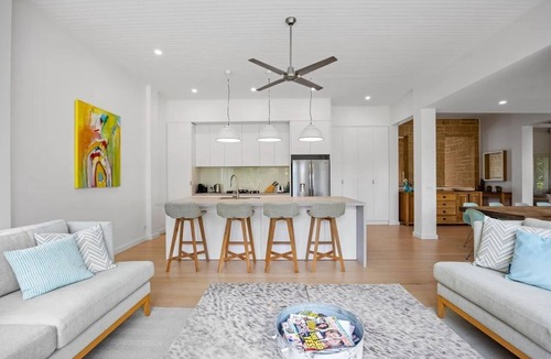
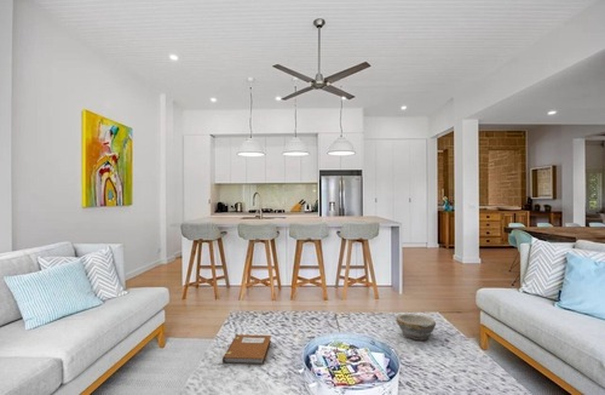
+ bowl [396,313,437,342]
+ notebook [221,333,272,366]
